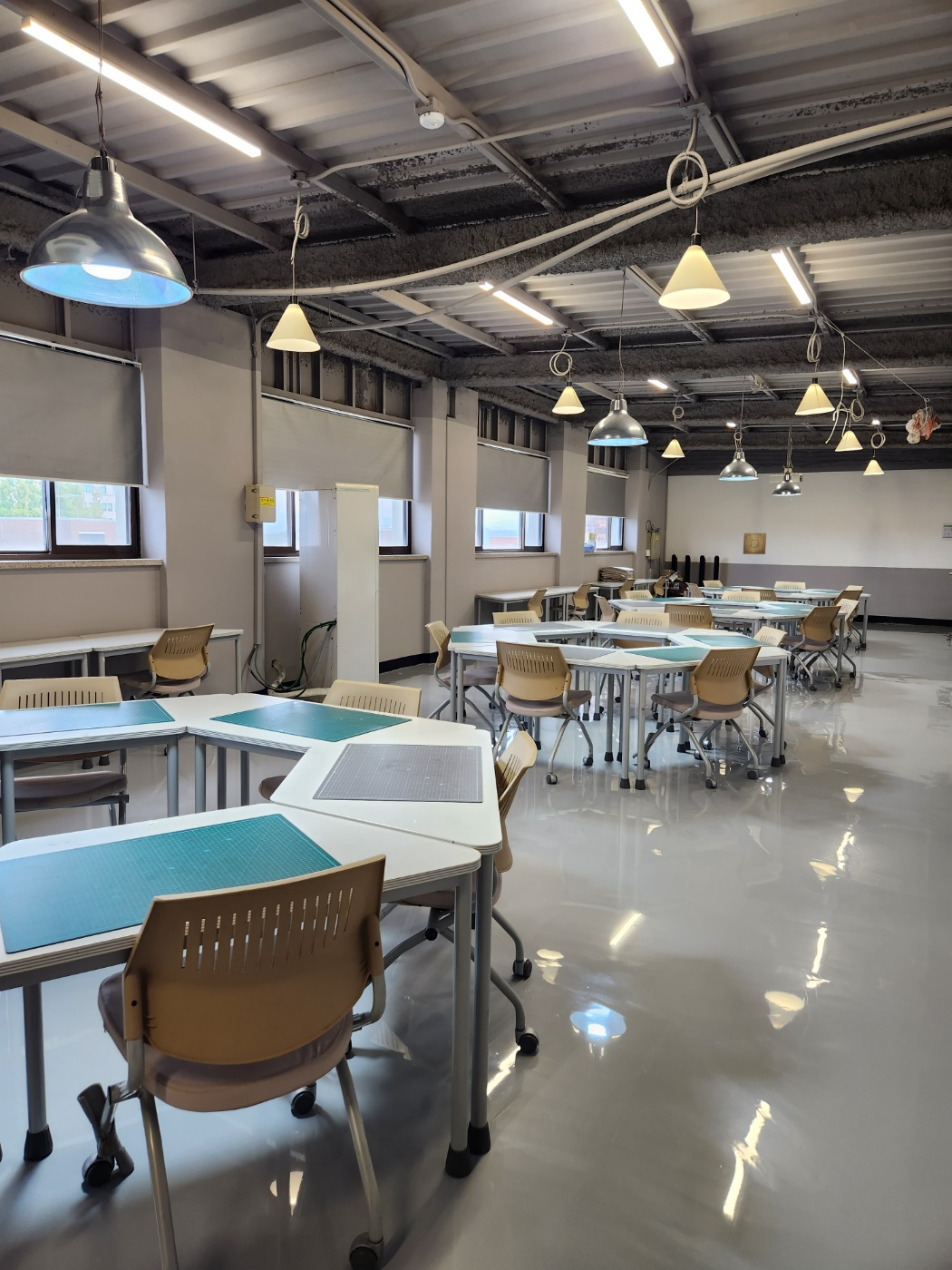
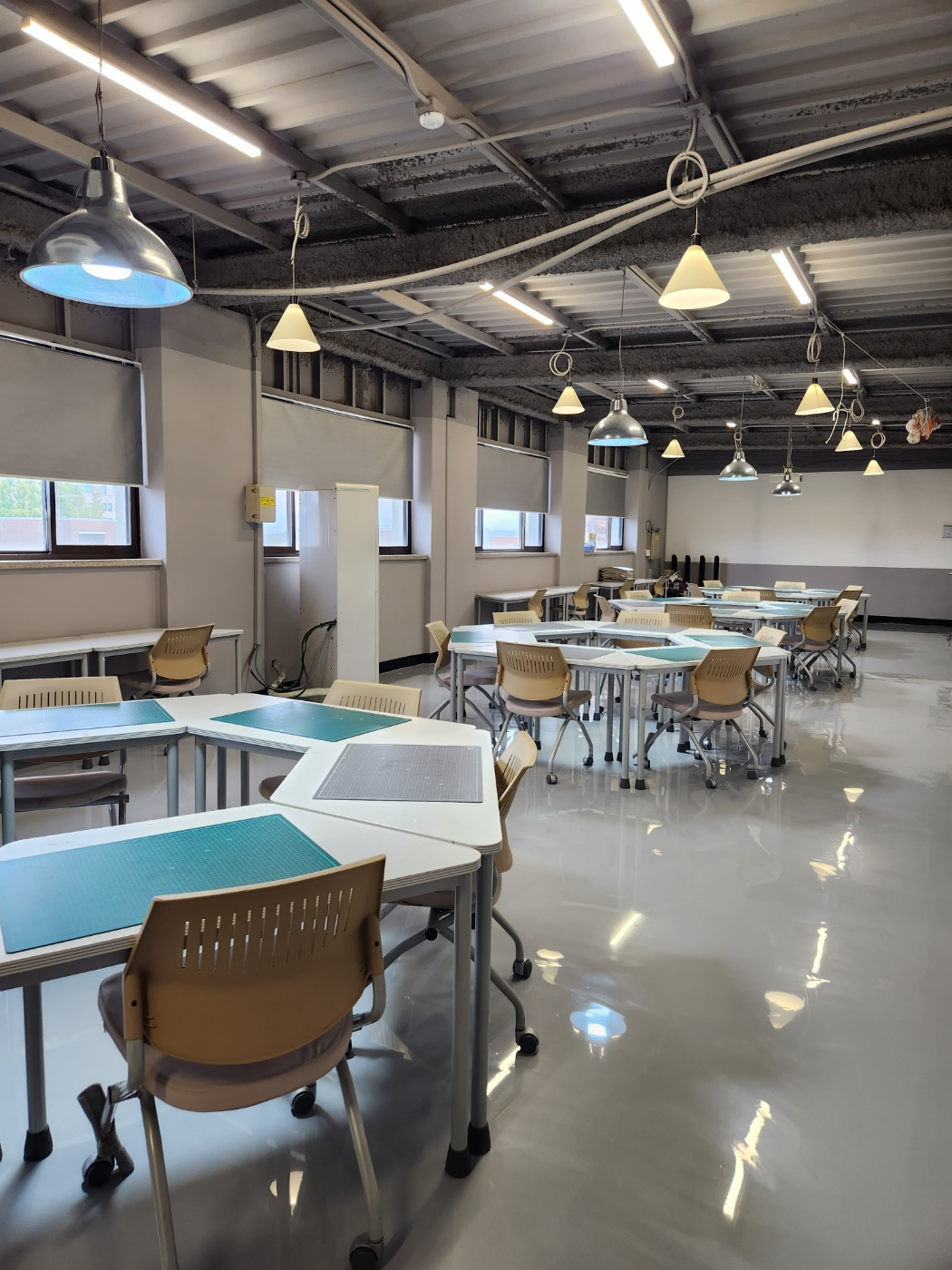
- wall art [743,532,767,555]
